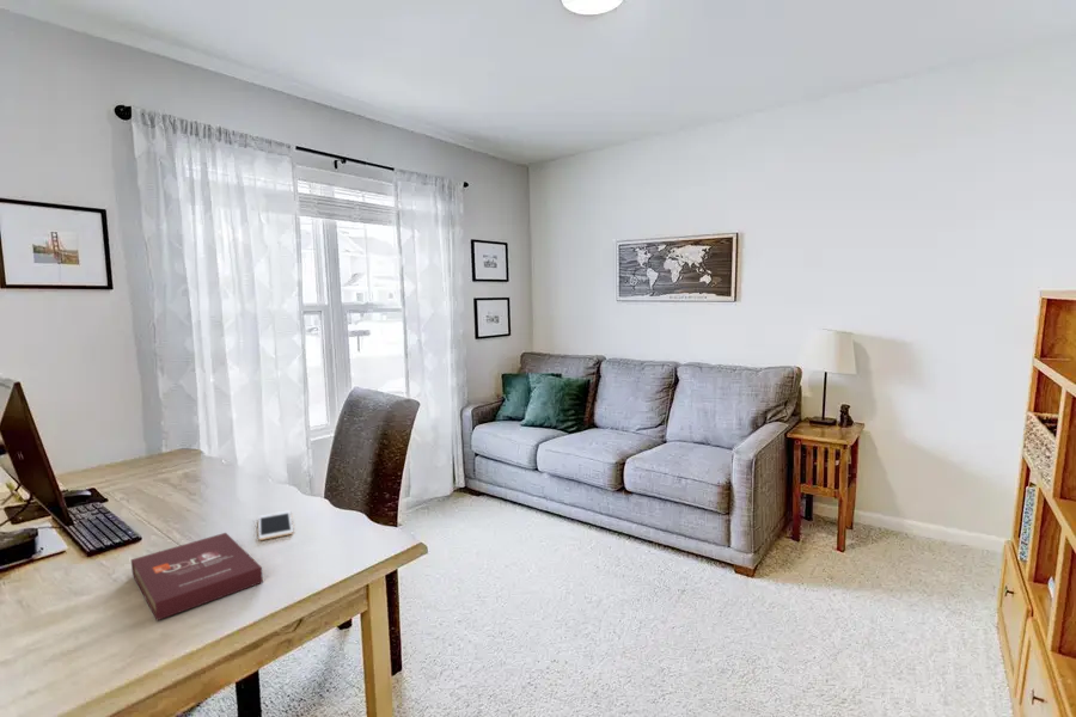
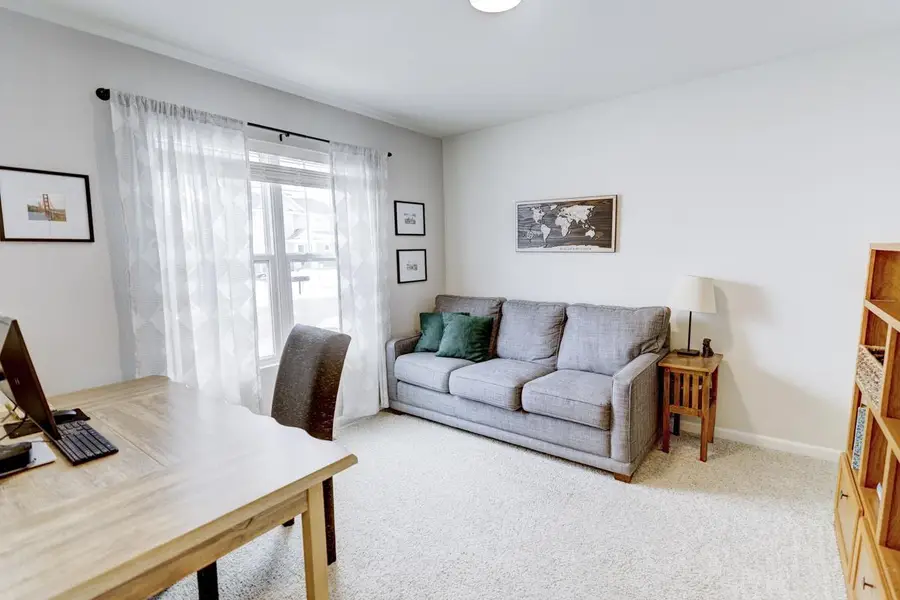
- book [130,532,264,621]
- cell phone [257,509,294,541]
